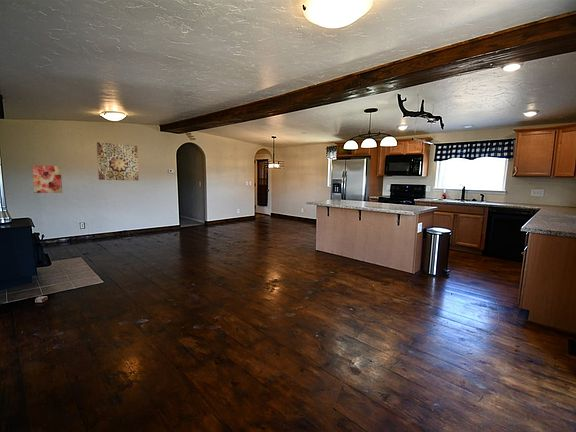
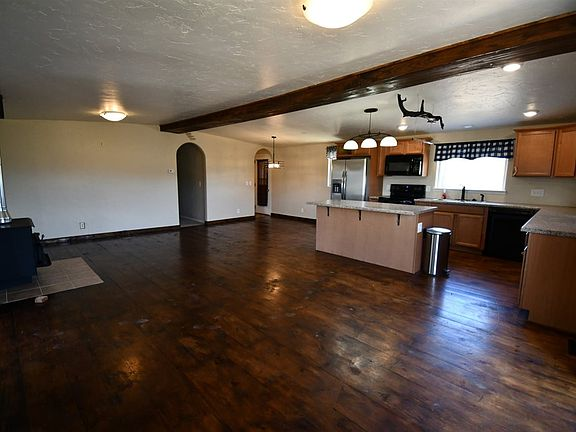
- wall art [96,141,140,181]
- wall art [31,164,63,194]
